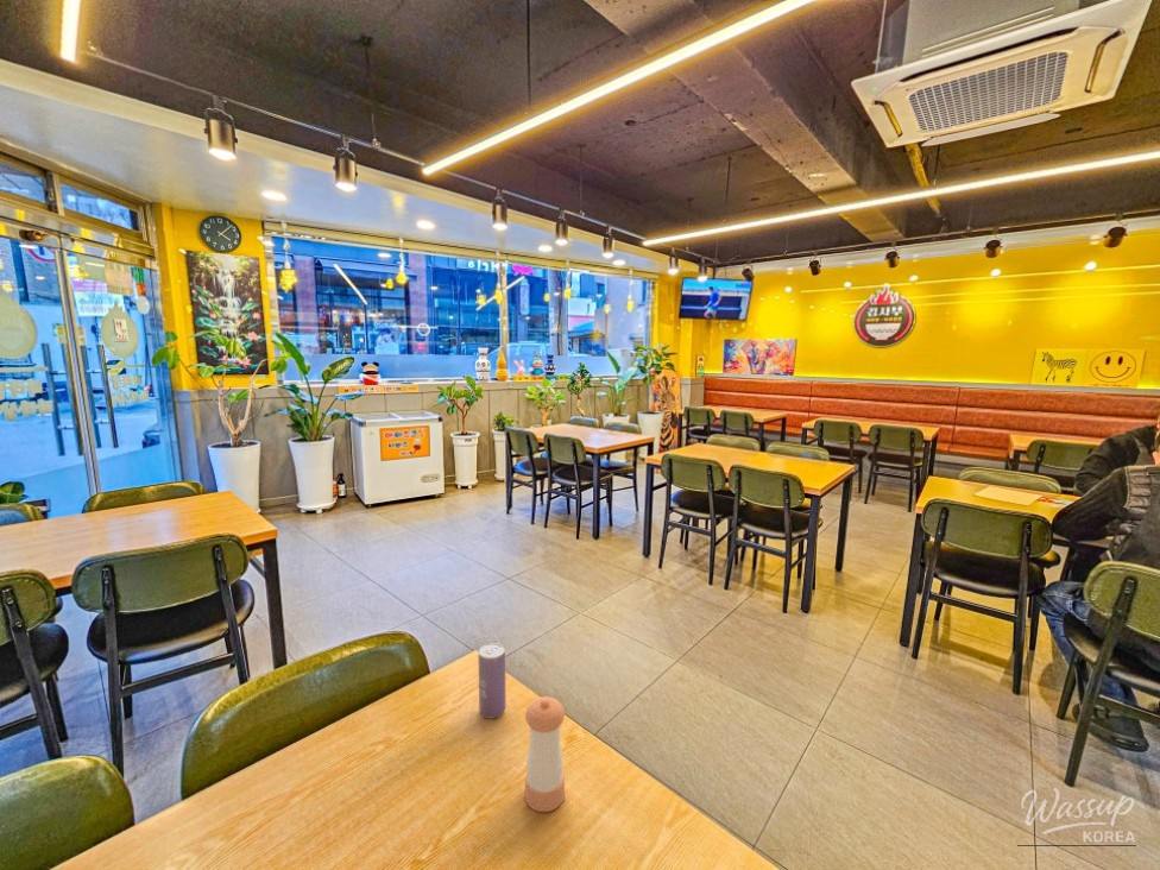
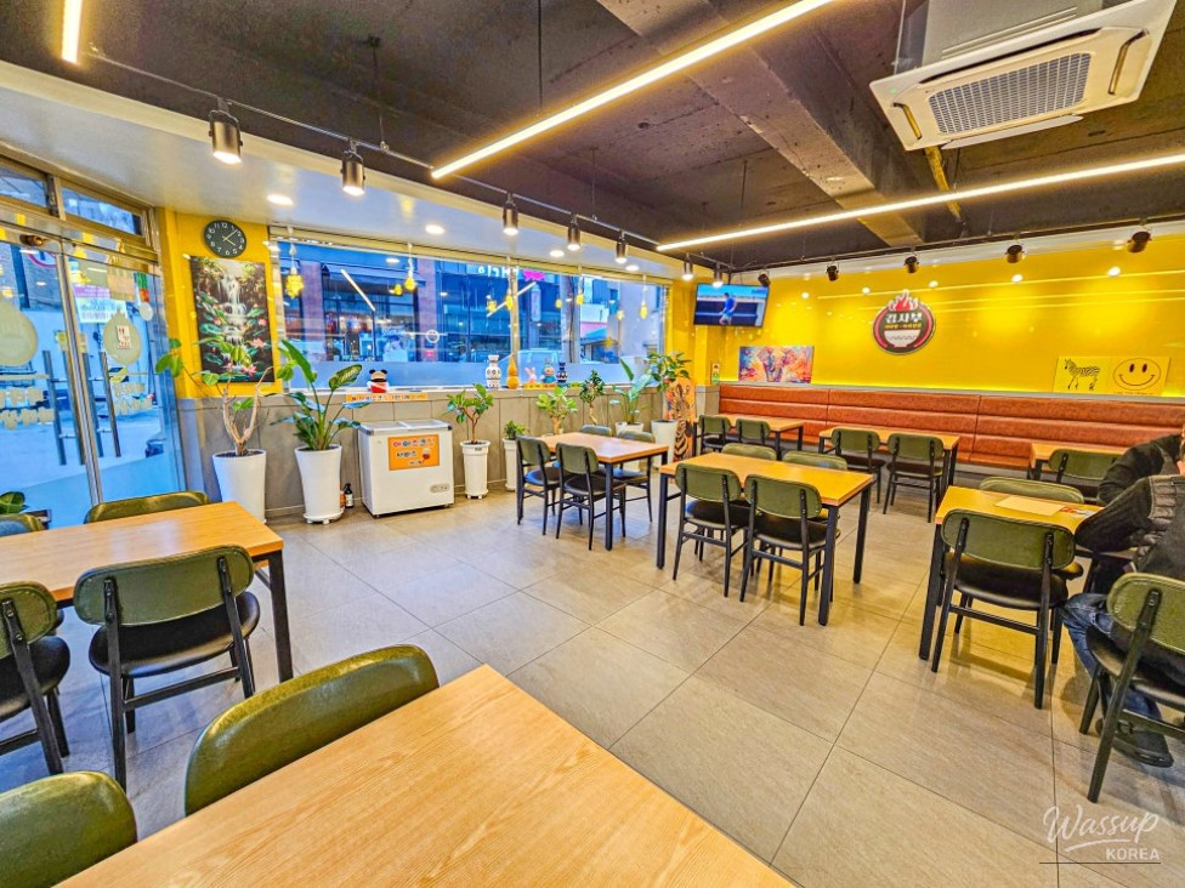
- beverage can [477,642,506,719]
- pepper shaker [524,695,566,813]
